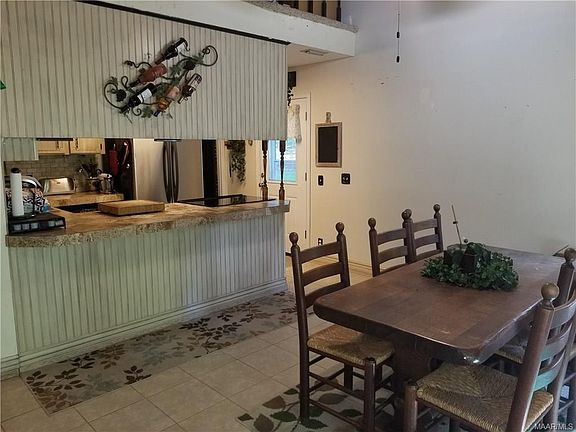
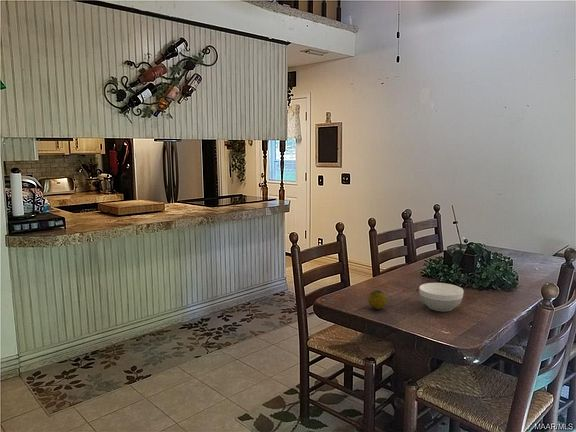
+ fruit [367,289,388,310]
+ bowl [418,282,464,312]
